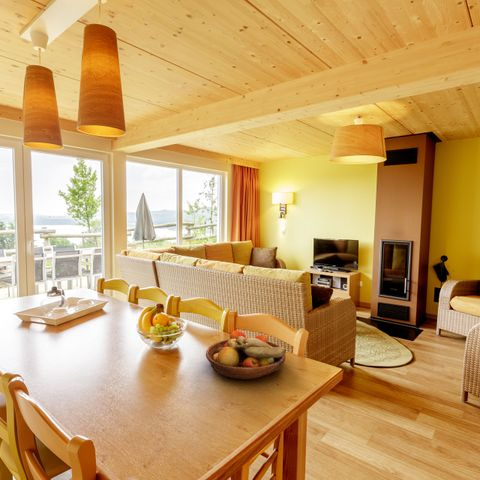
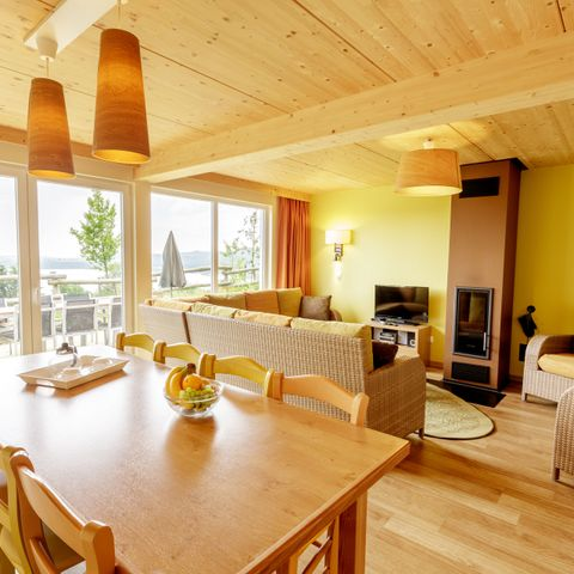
- fruit bowl [205,330,287,381]
